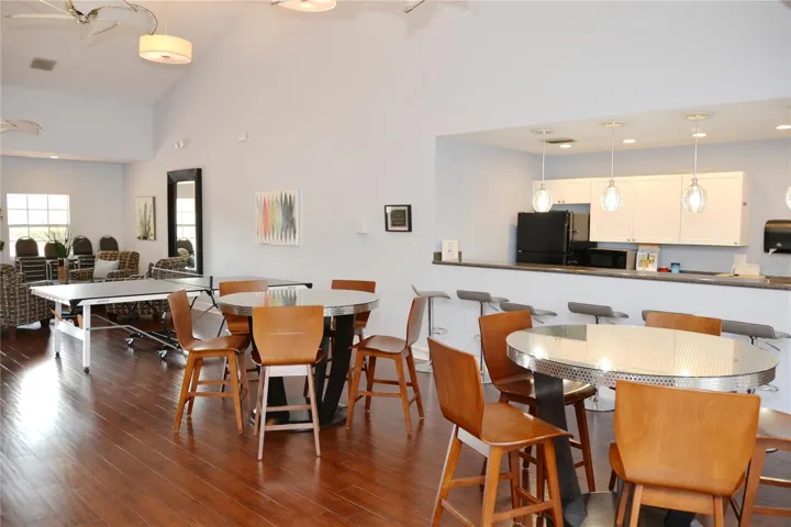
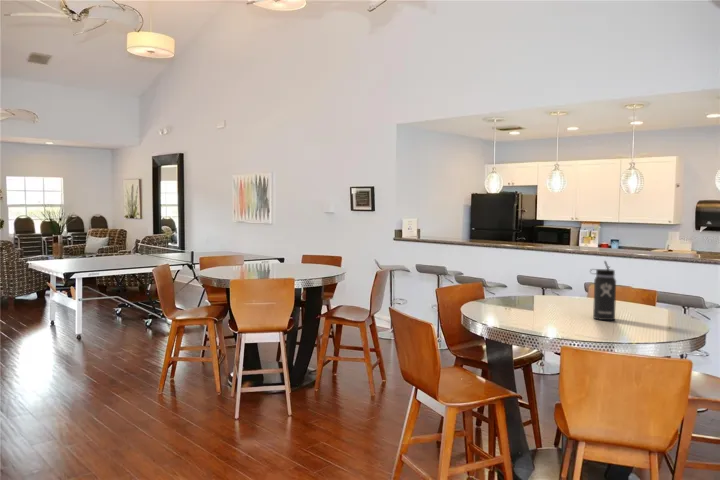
+ thermos bottle [589,260,617,321]
